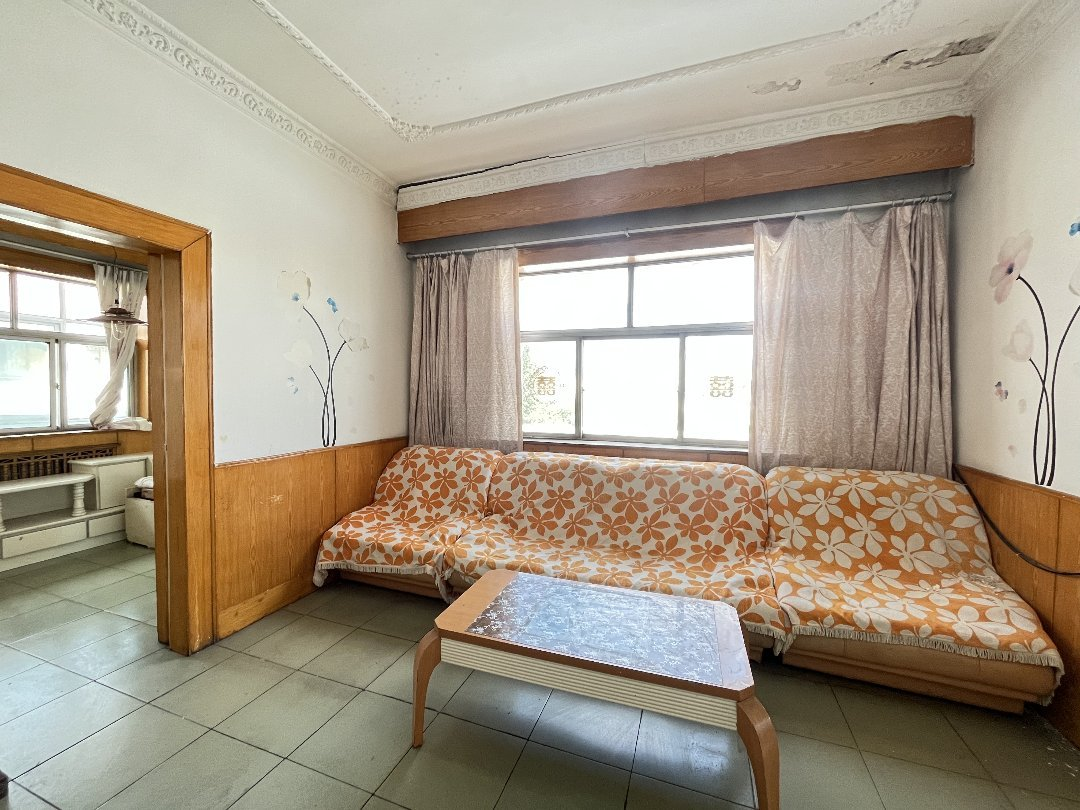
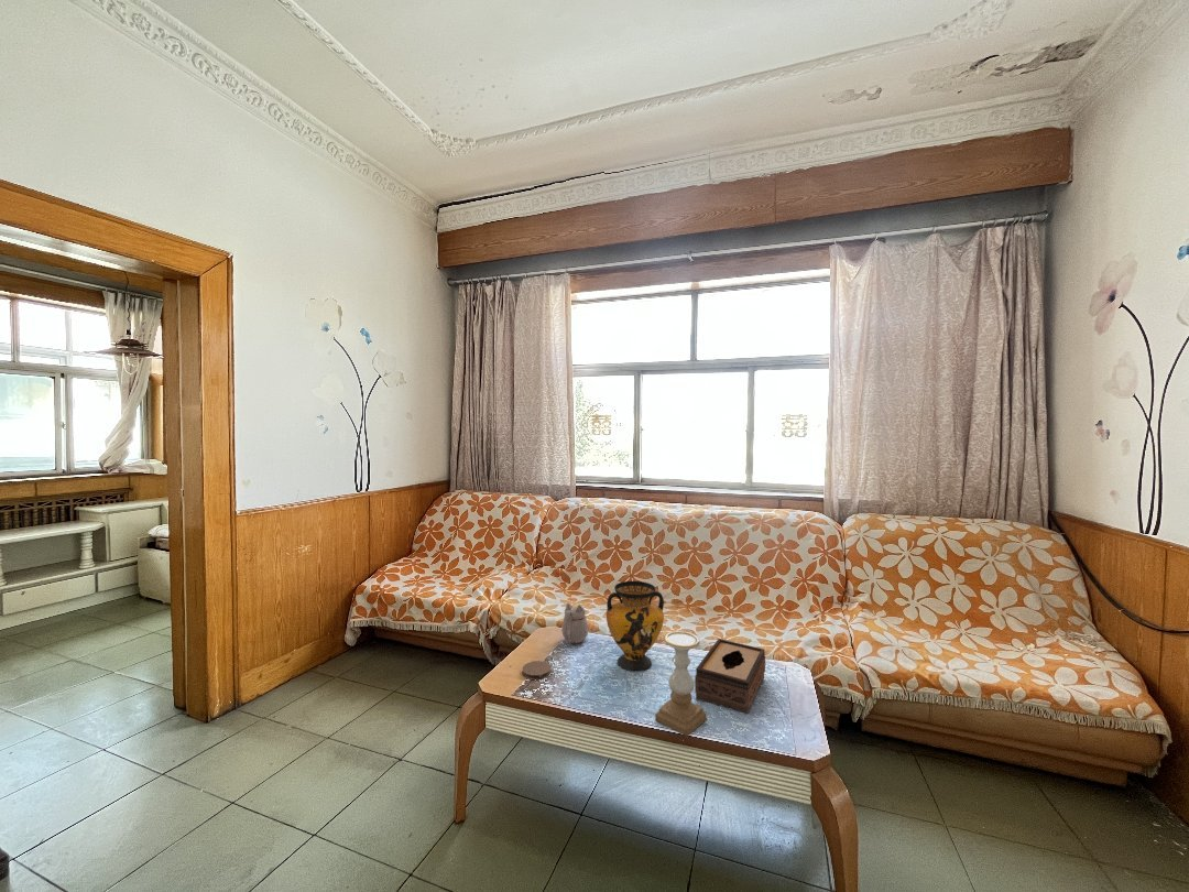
+ candle holder [654,630,708,737]
+ teapot [560,602,589,645]
+ coaster [521,660,552,681]
+ tissue box [694,638,766,715]
+ vase [606,580,665,673]
